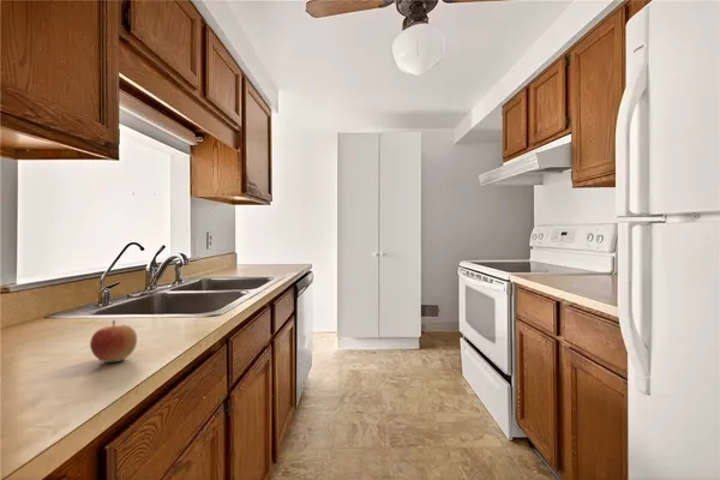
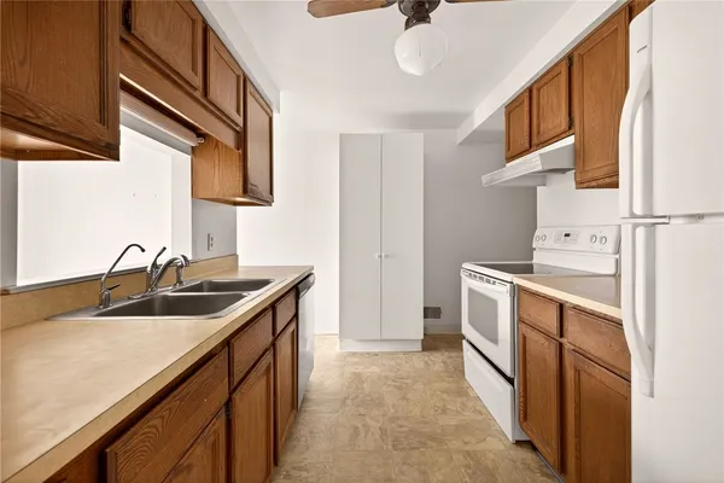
- apple [89,319,138,364]
